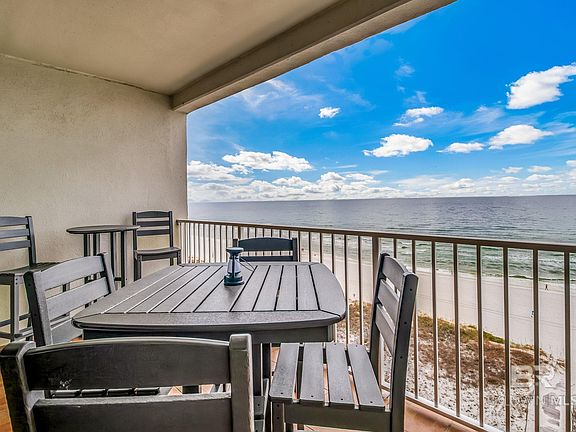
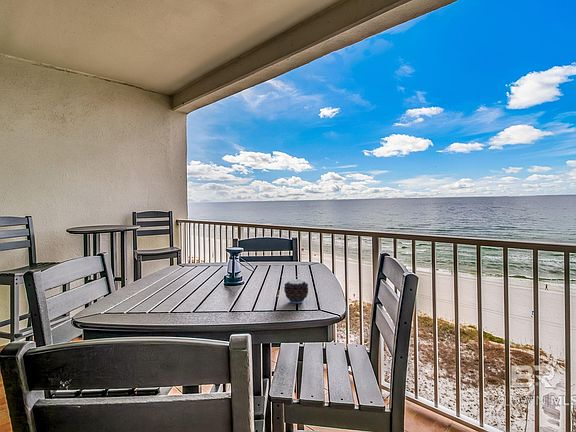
+ candle [283,280,309,304]
